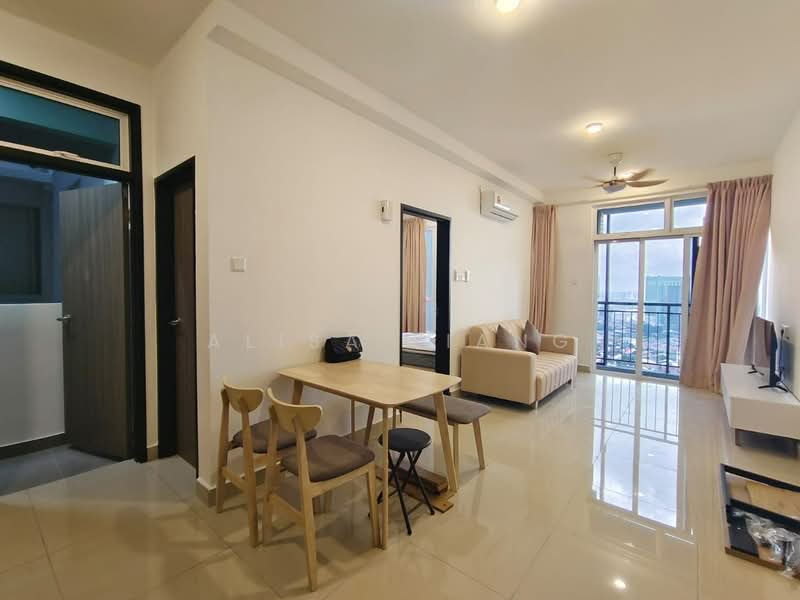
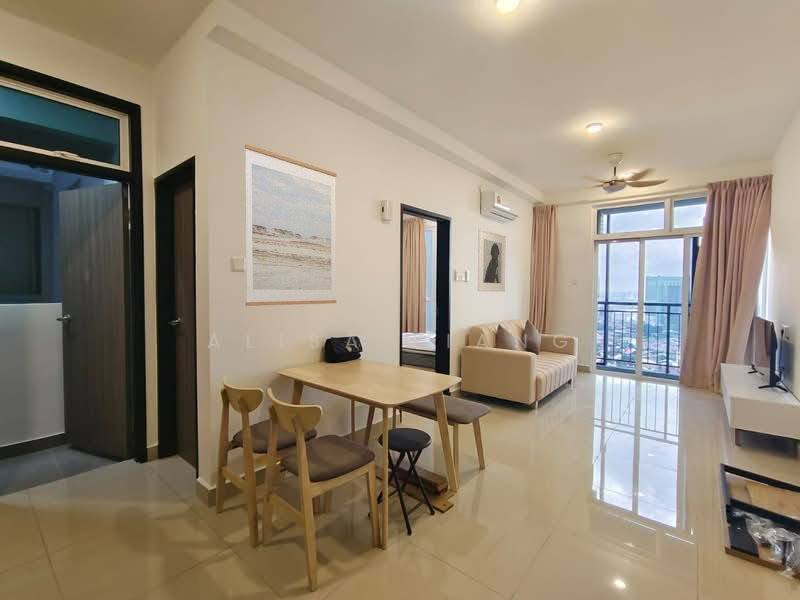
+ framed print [477,228,507,292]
+ wall art [244,143,338,307]
